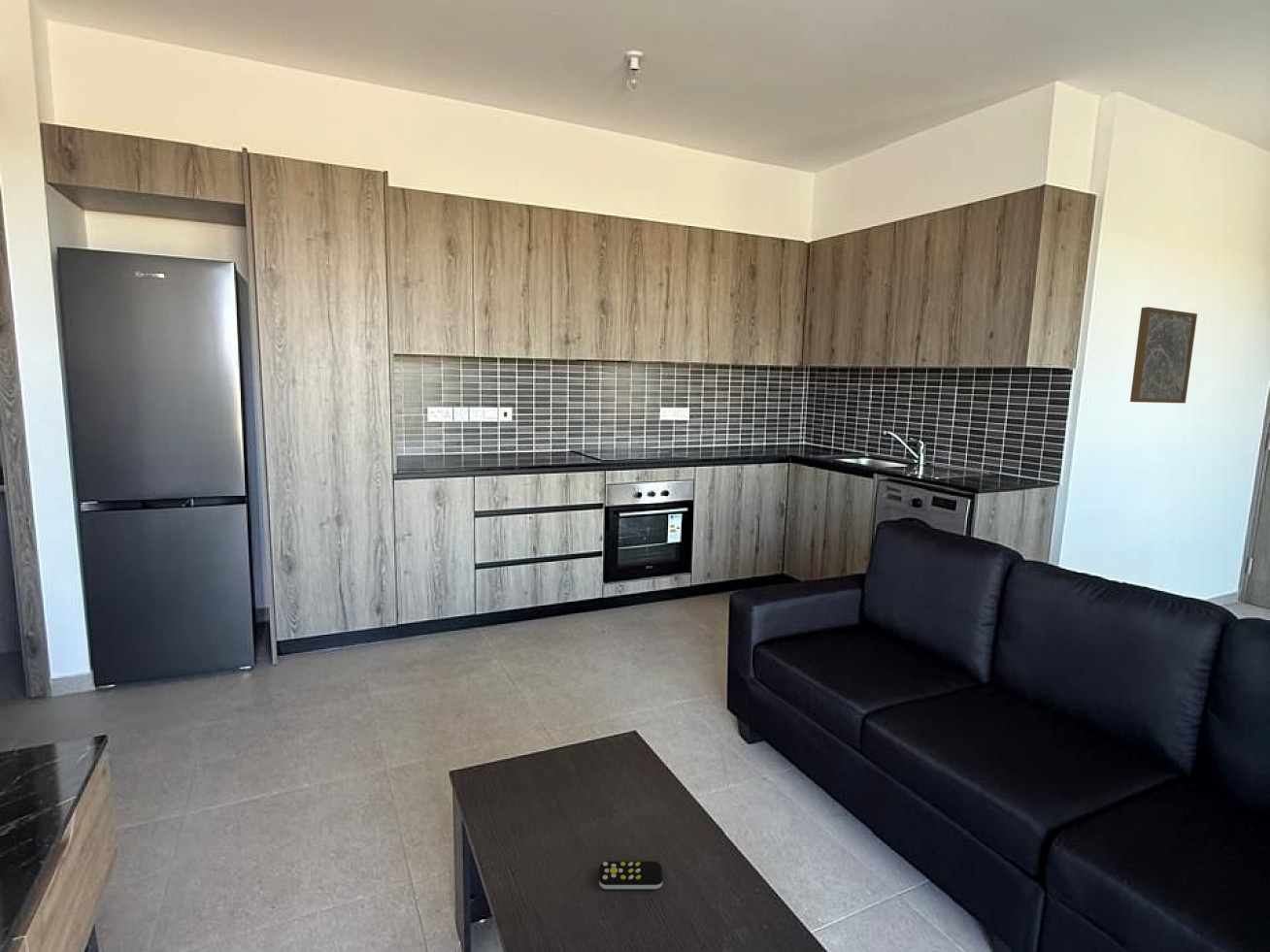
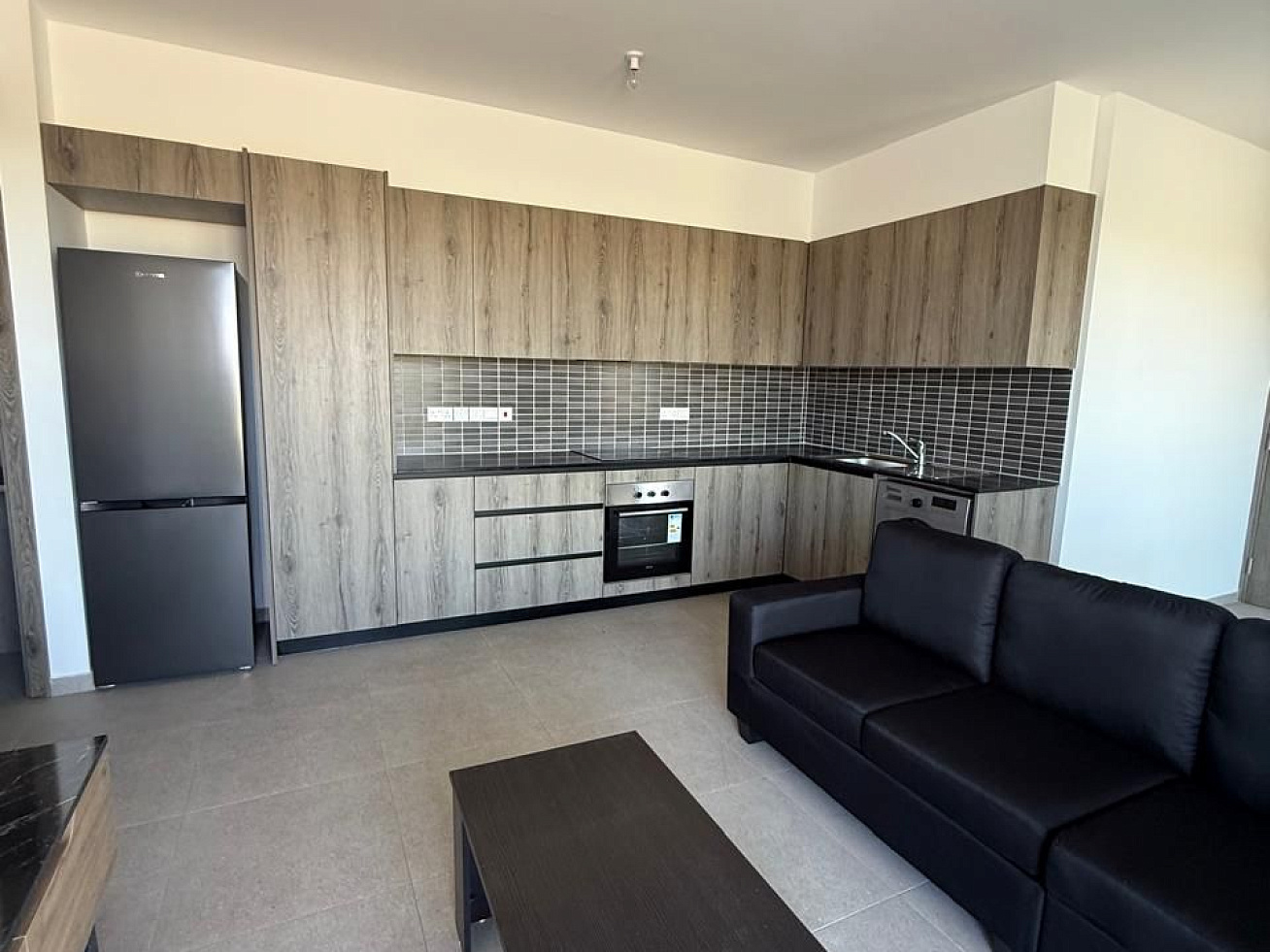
- remote control [598,861,664,890]
- wall art [1129,306,1198,404]
